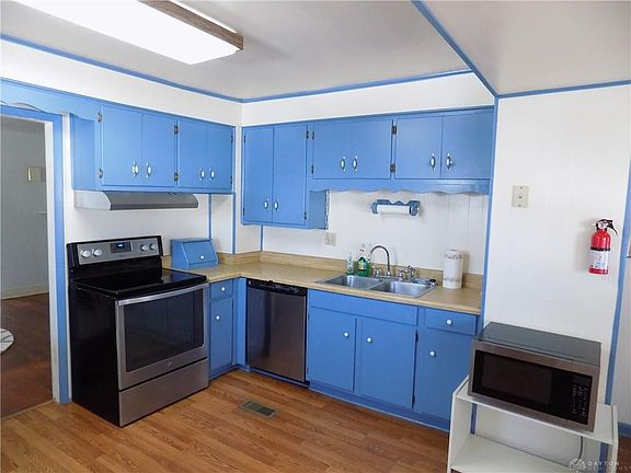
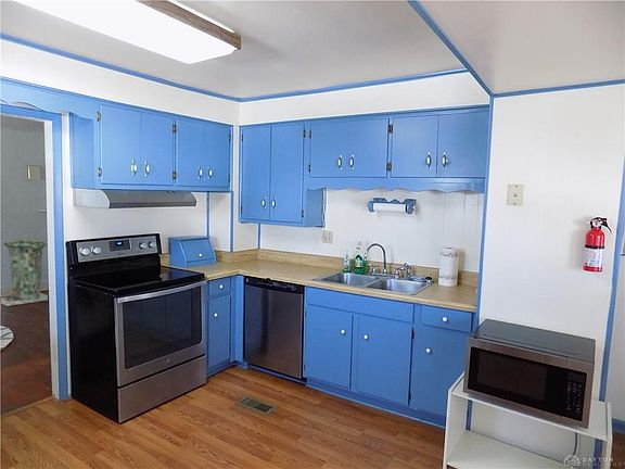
+ trash can [0,238,49,307]
